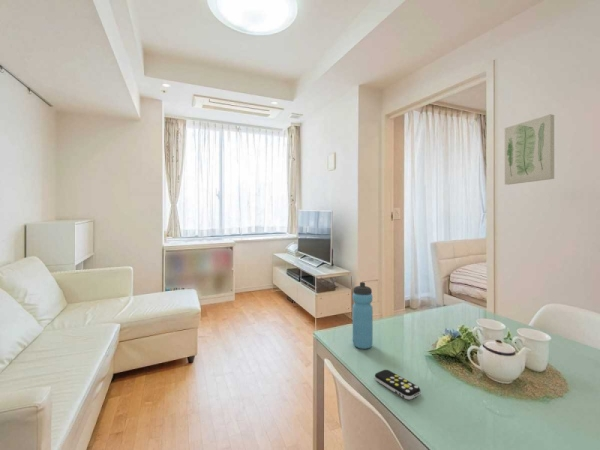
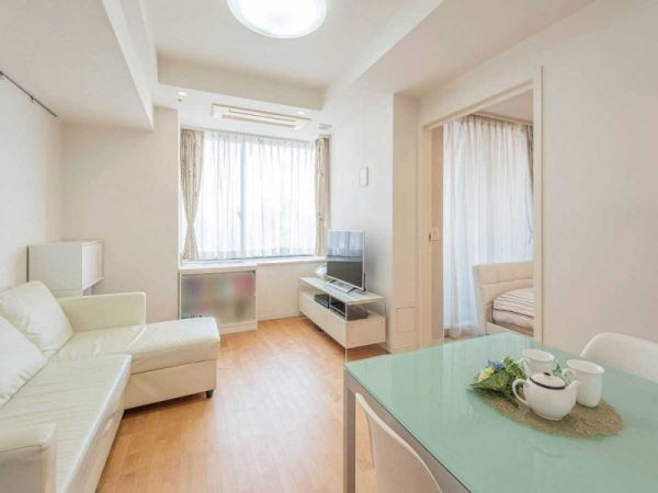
- remote control [374,369,421,401]
- water bottle [352,281,374,350]
- wall art [504,113,555,186]
